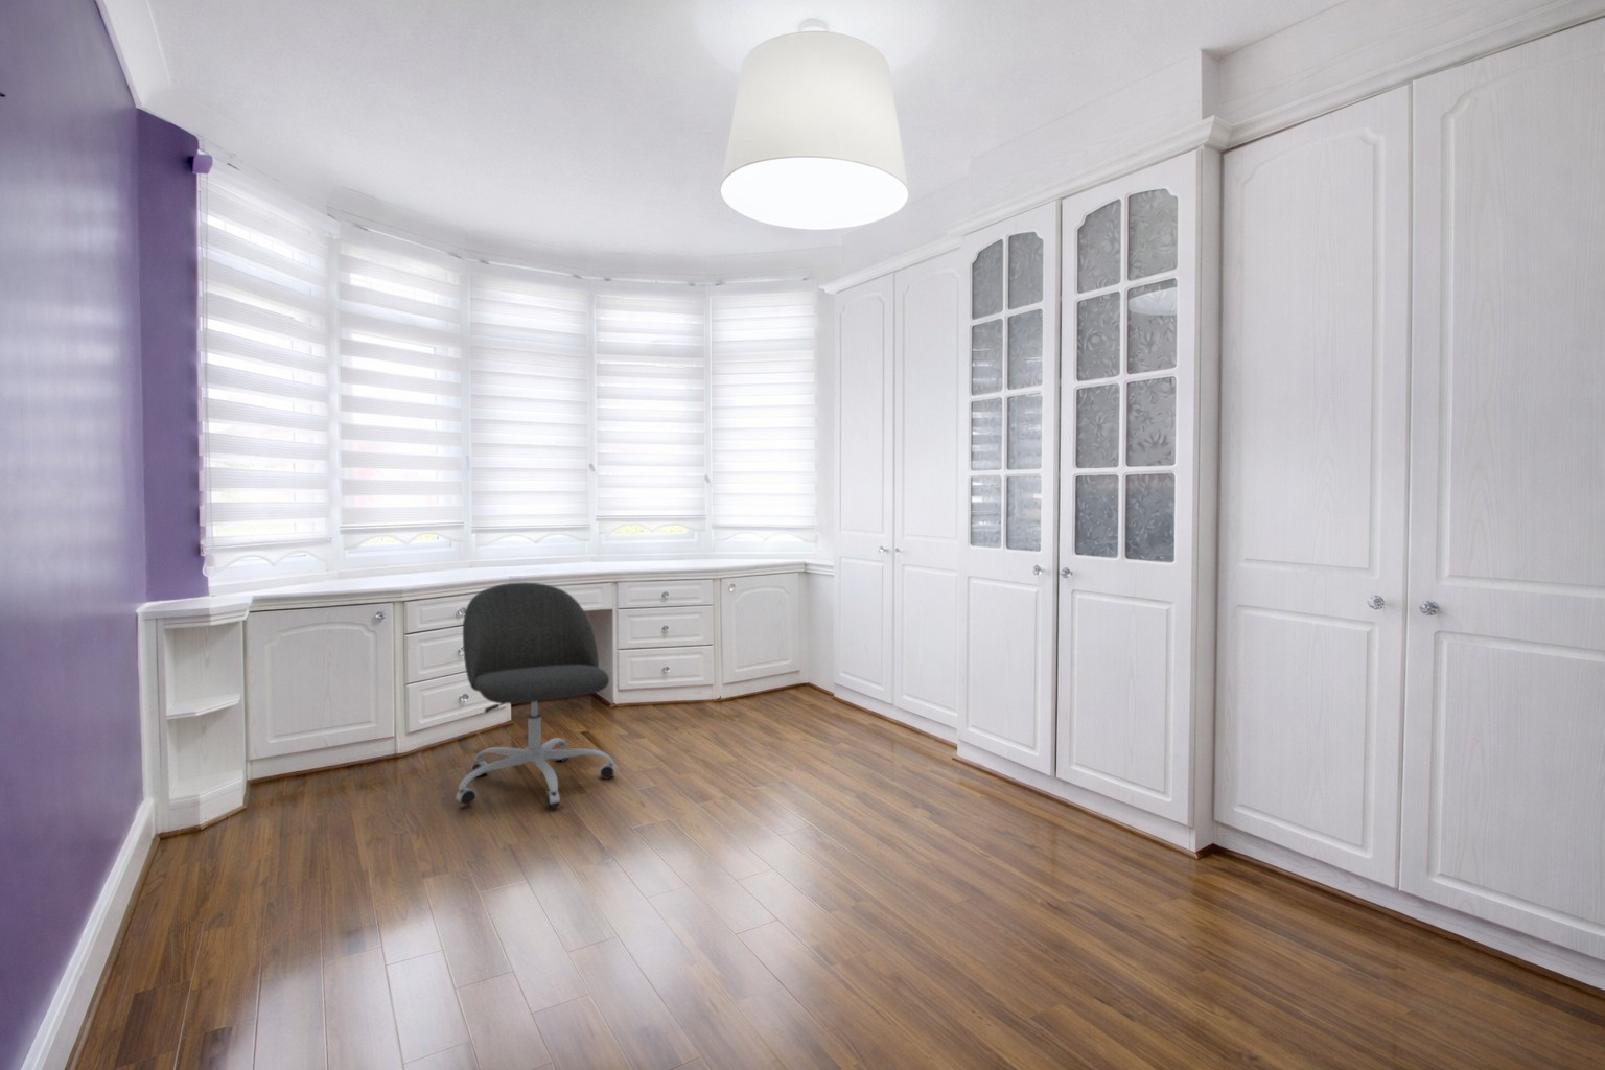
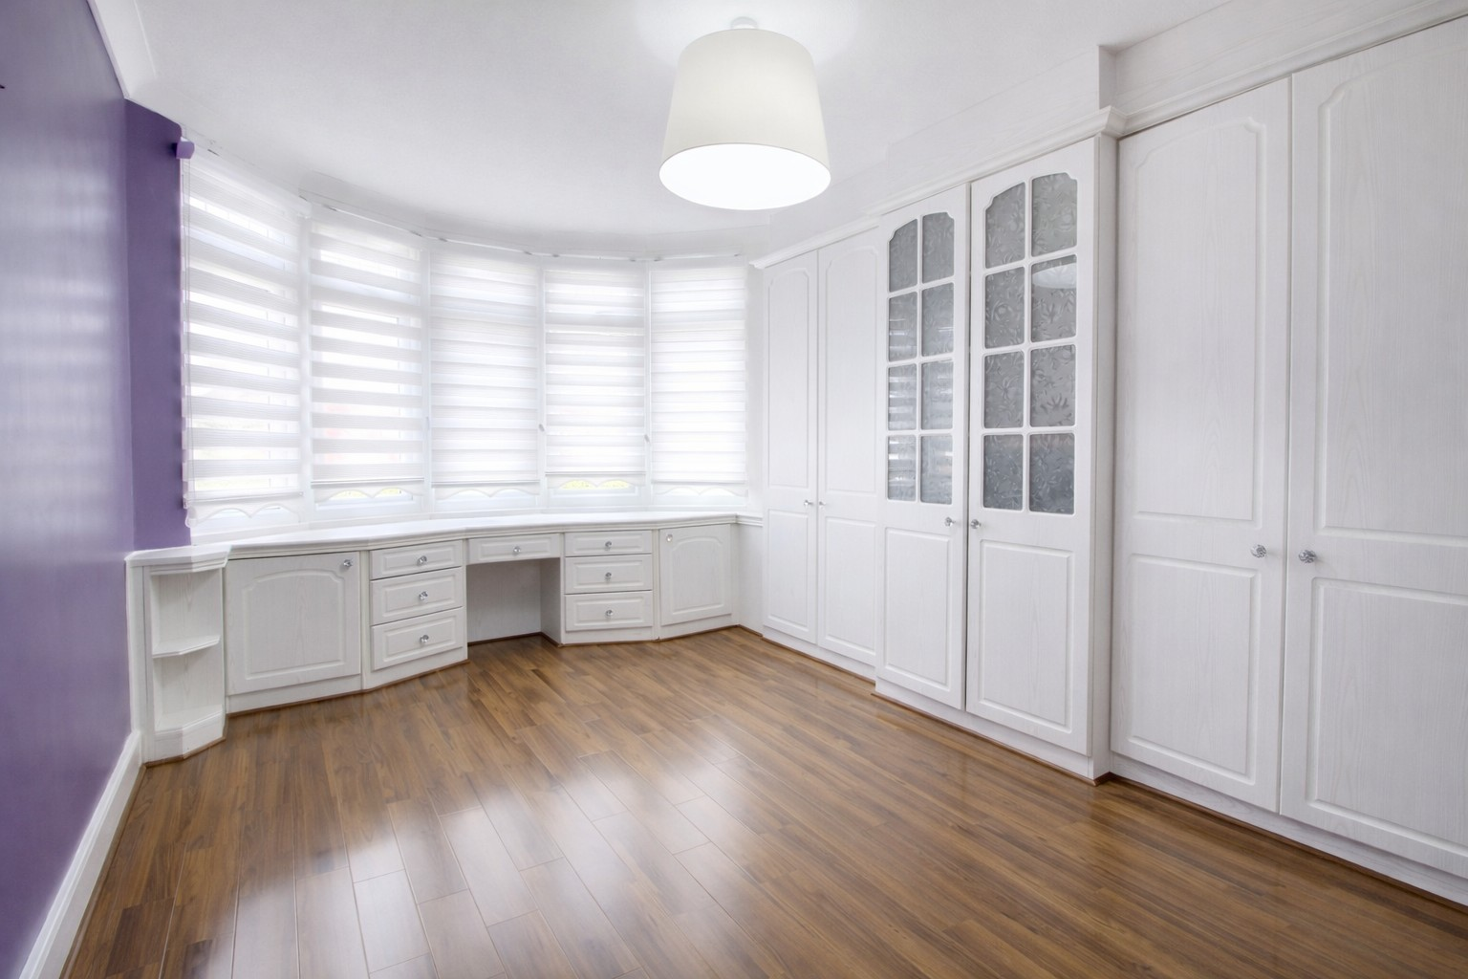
- office chair [455,580,615,808]
